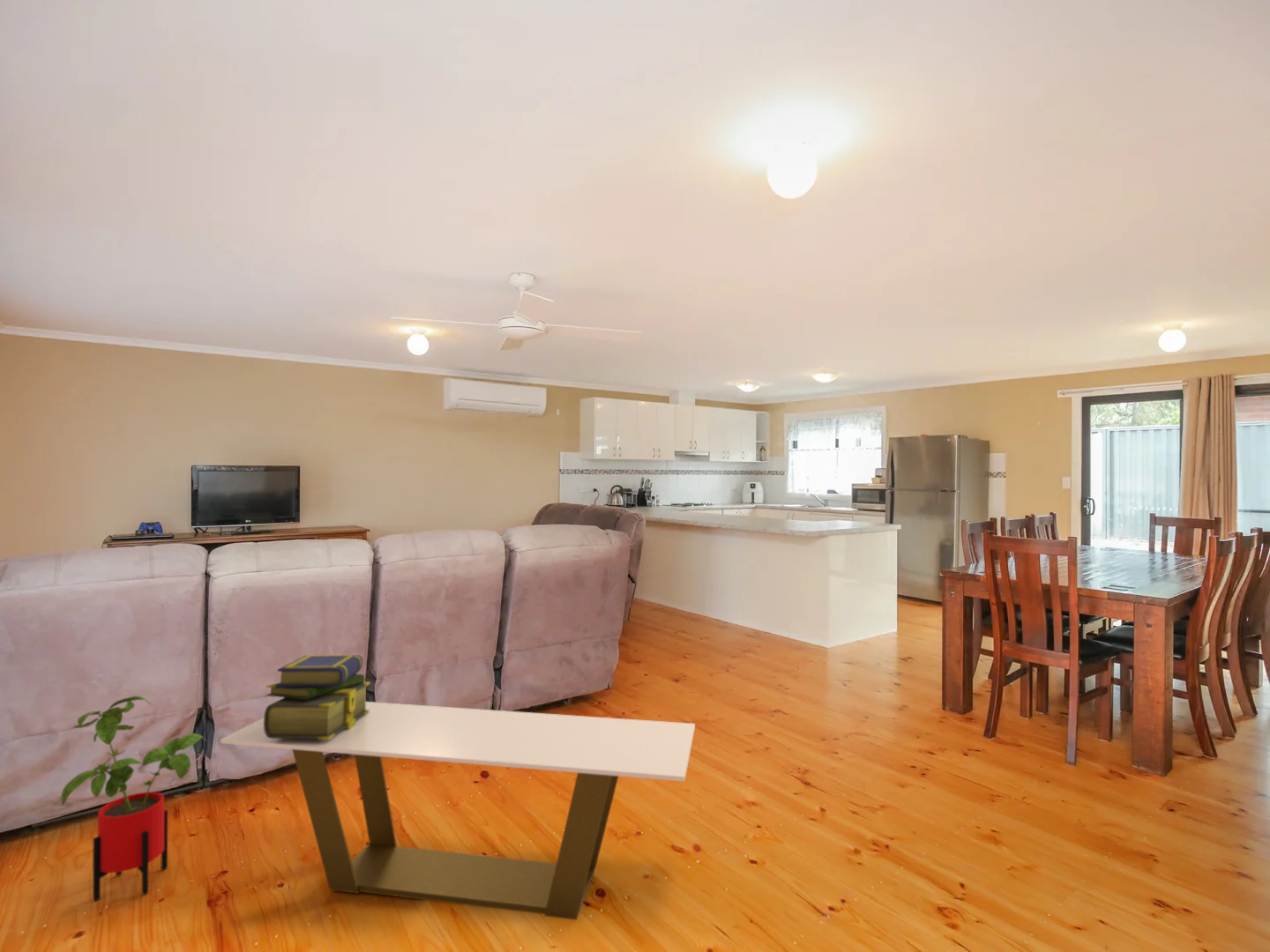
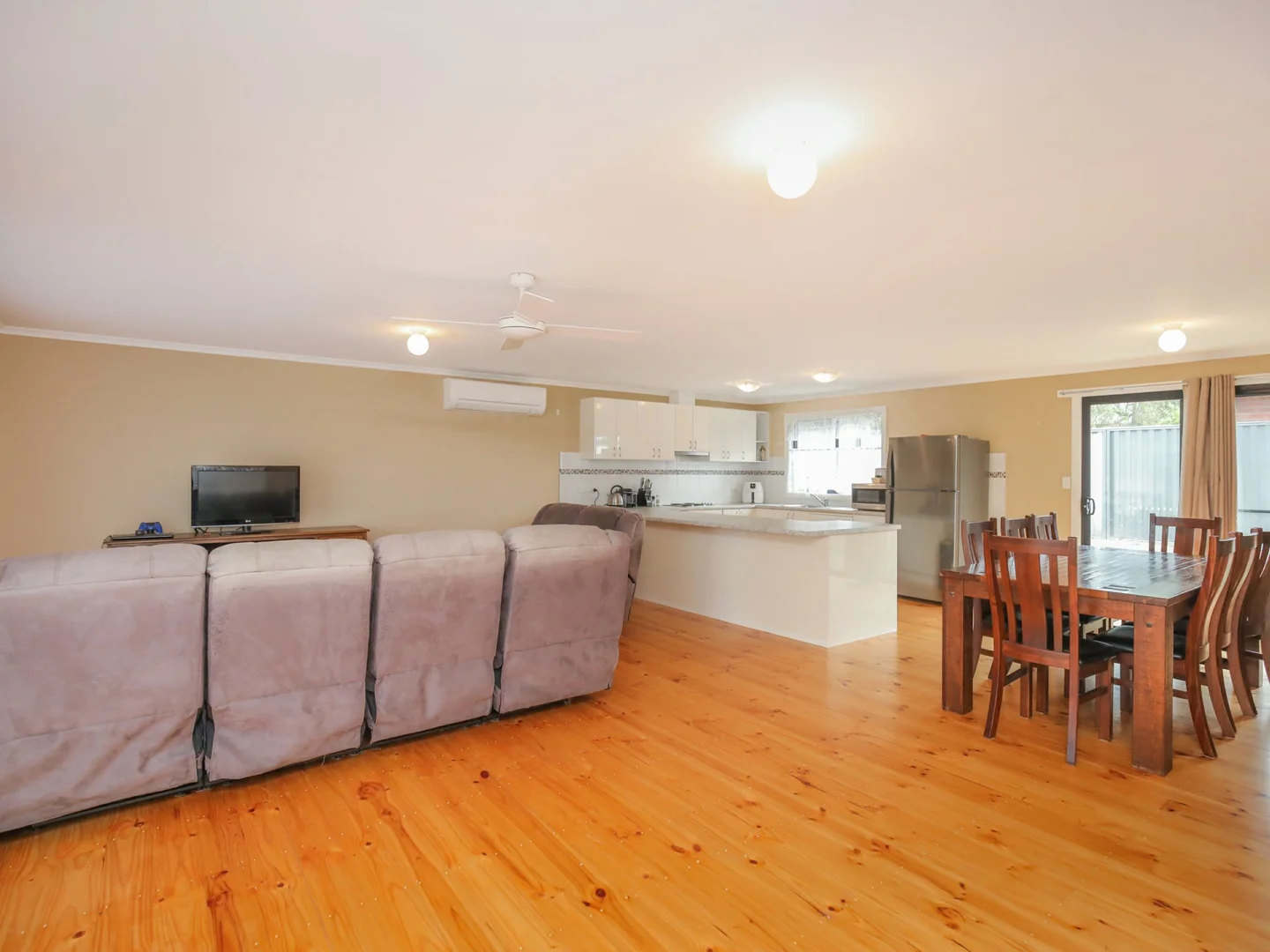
- stack of books [263,654,370,740]
- house plant [60,695,204,903]
- coffee table [220,701,696,921]
